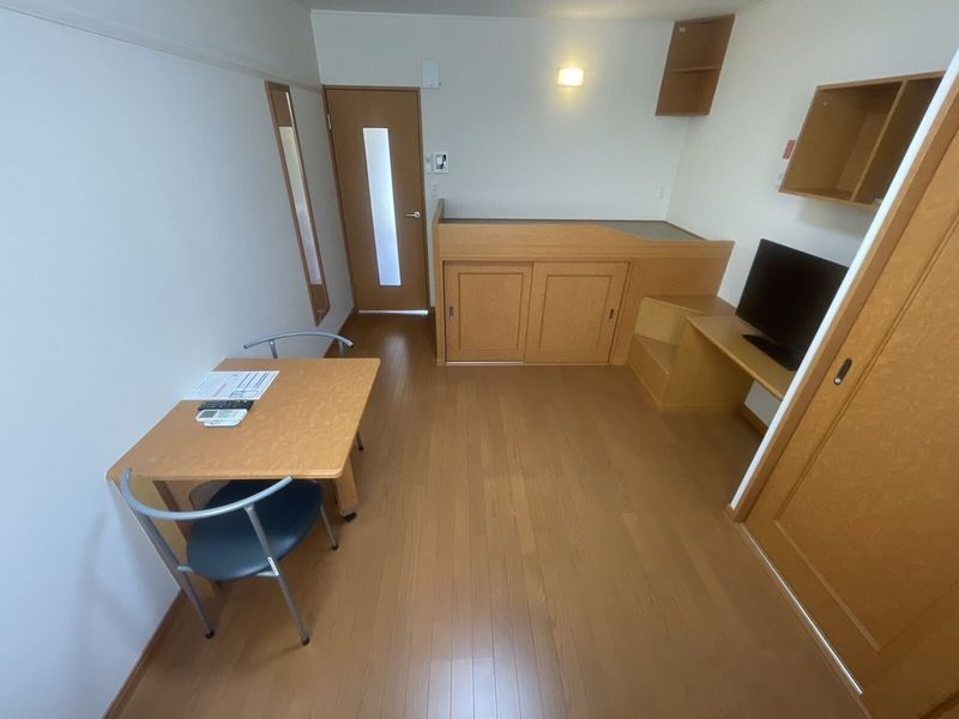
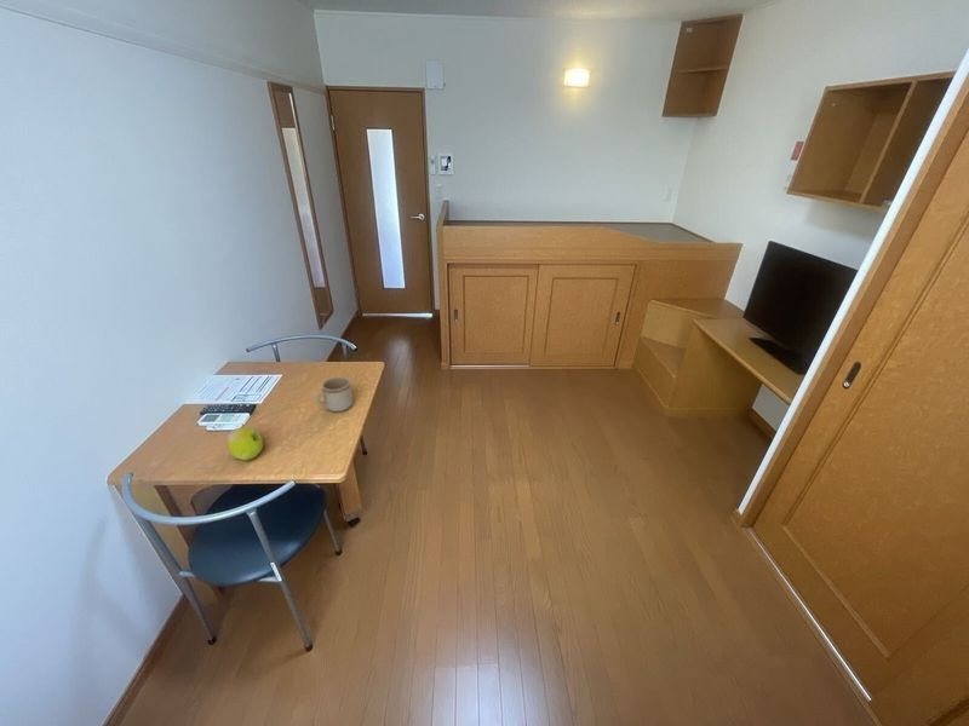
+ mug [314,375,354,413]
+ fruit [224,426,264,461]
